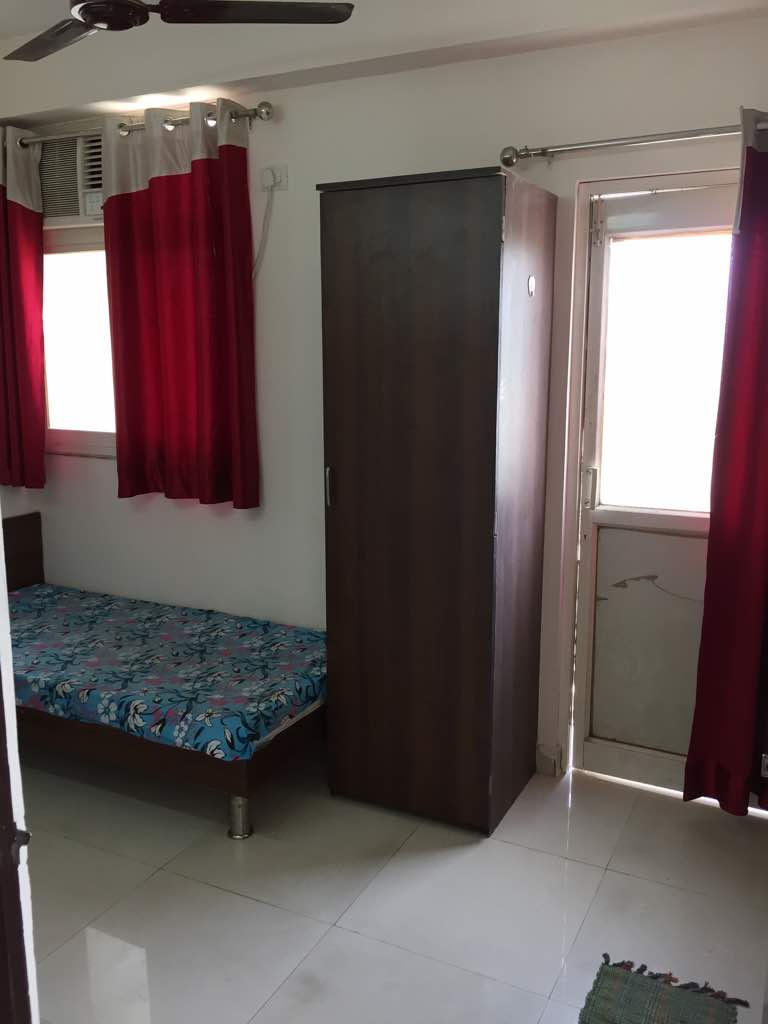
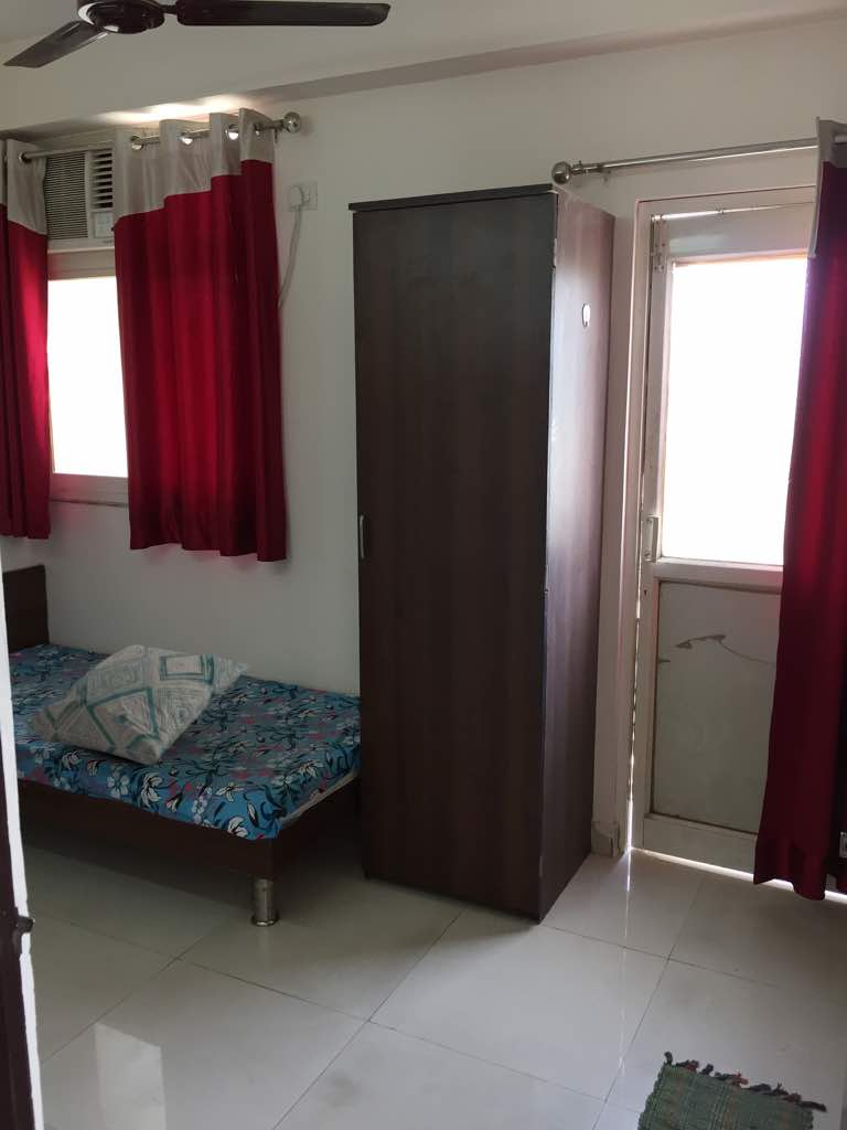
+ decorative pillow [24,643,251,766]
